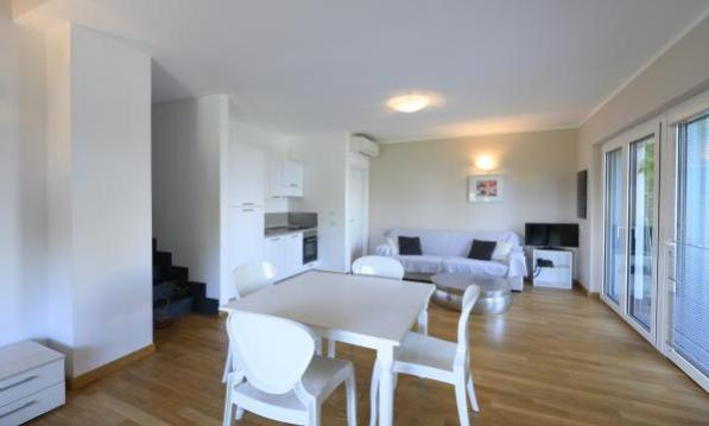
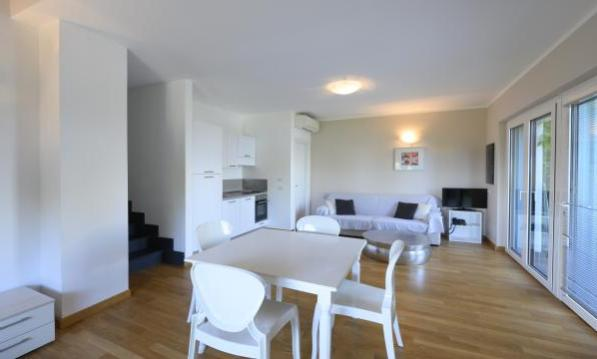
- potted plant [152,280,191,330]
